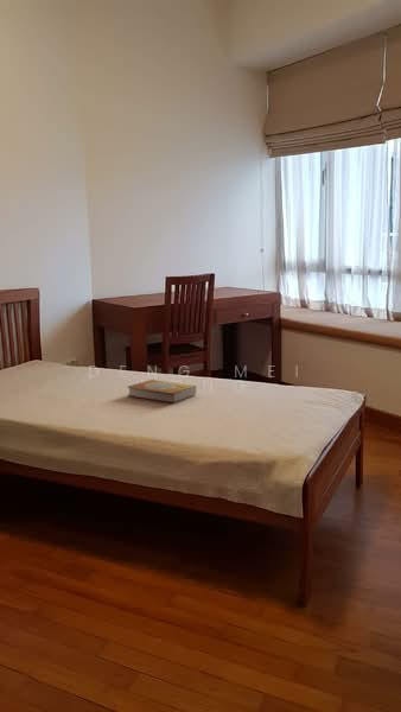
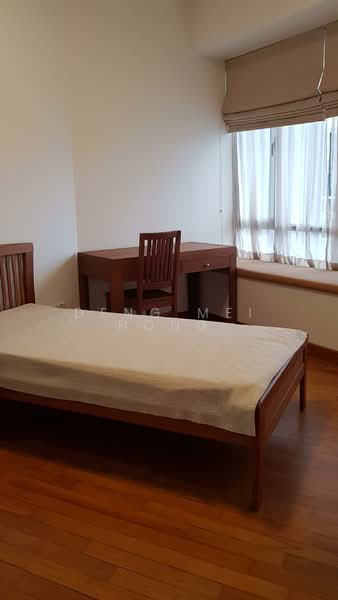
- book [126,379,197,405]
